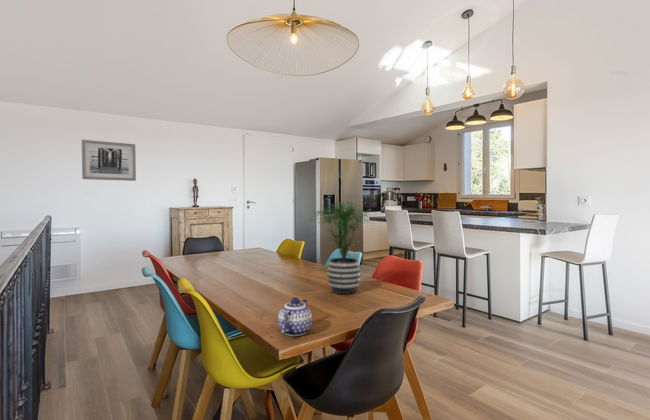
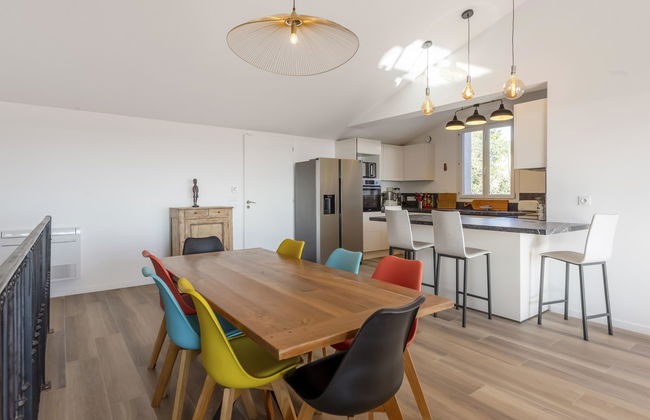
- teapot [277,296,313,337]
- potted plant [307,200,378,295]
- wall art [81,139,137,182]
